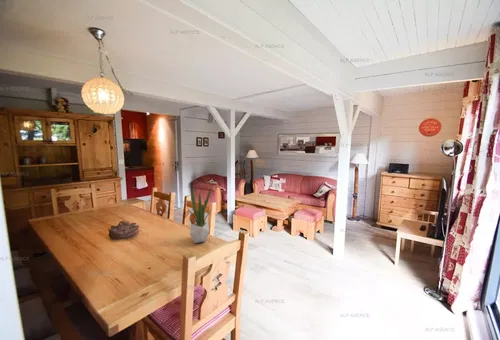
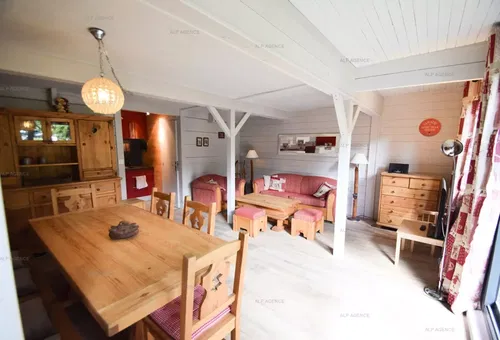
- potted plant [187,186,214,244]
